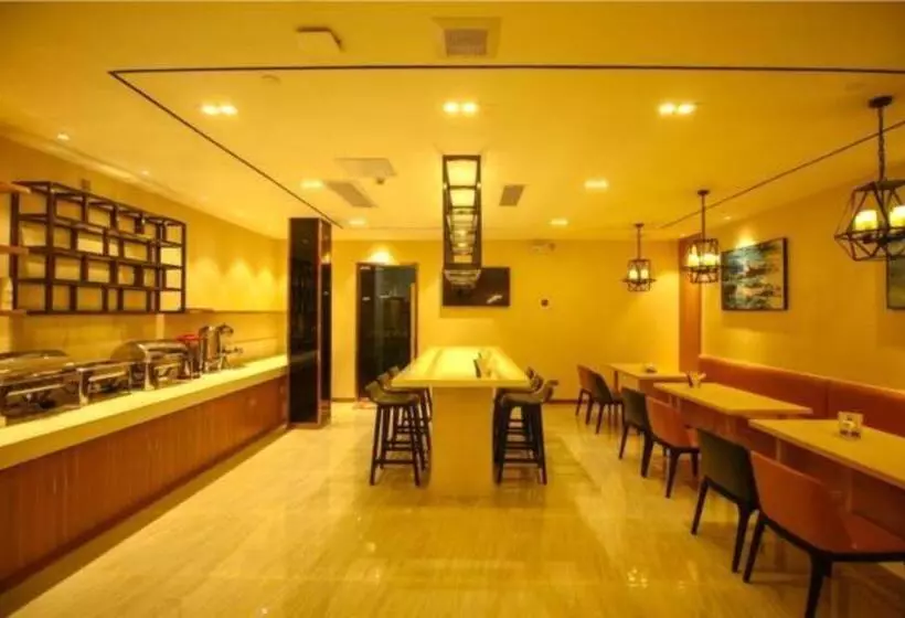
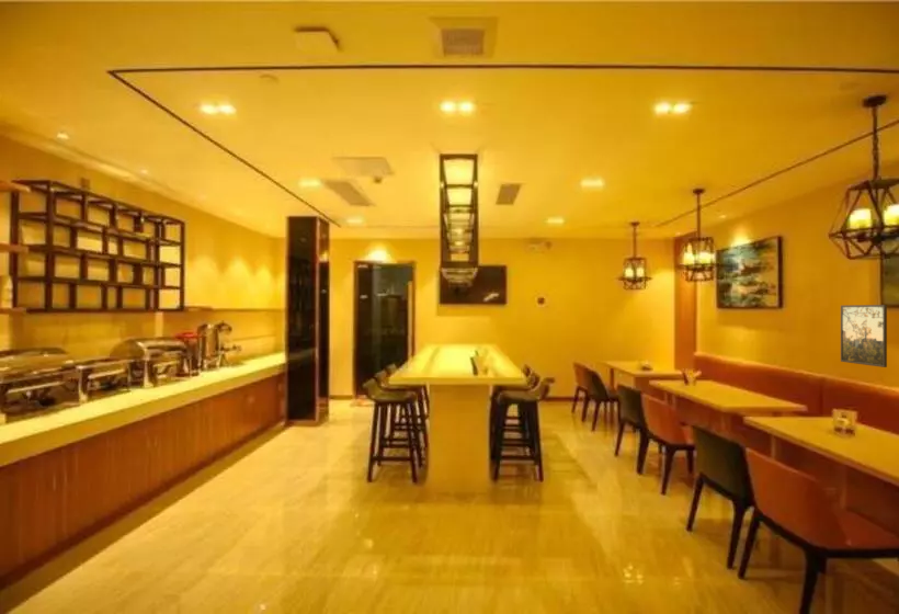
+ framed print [840,304,888,368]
